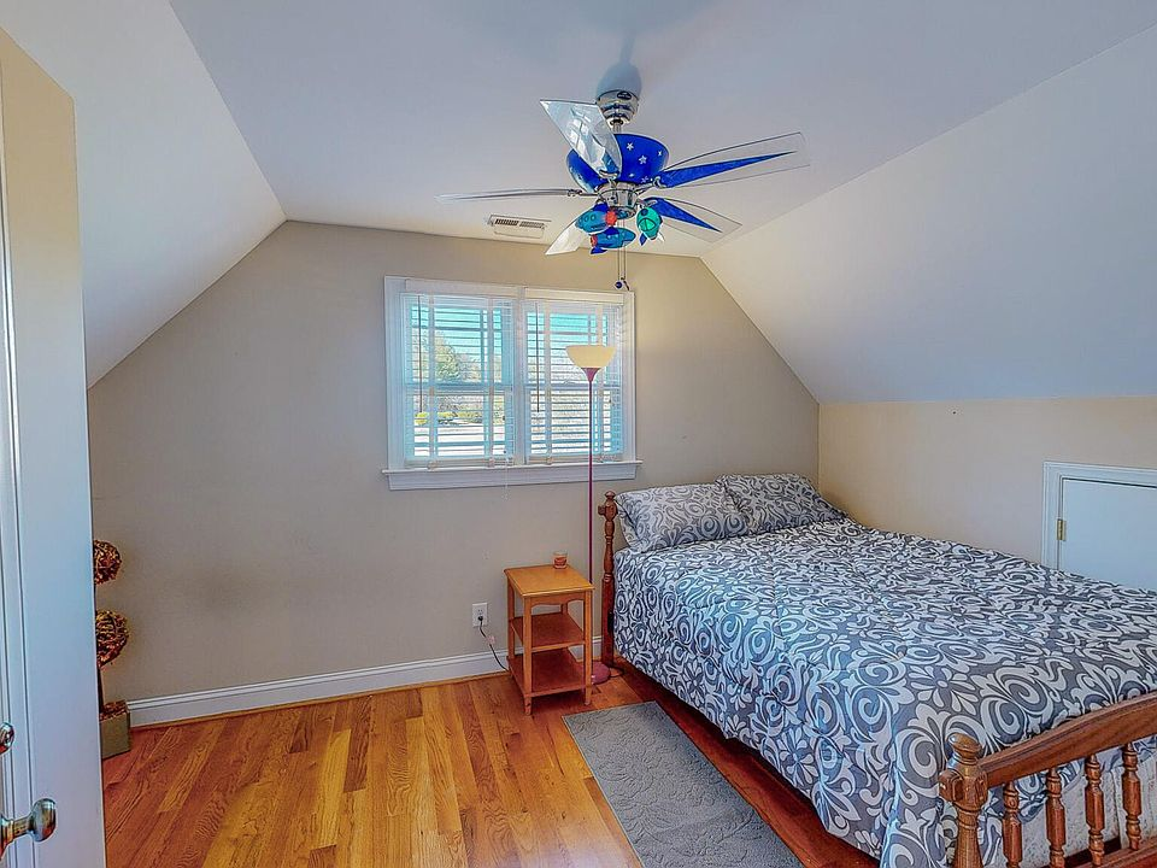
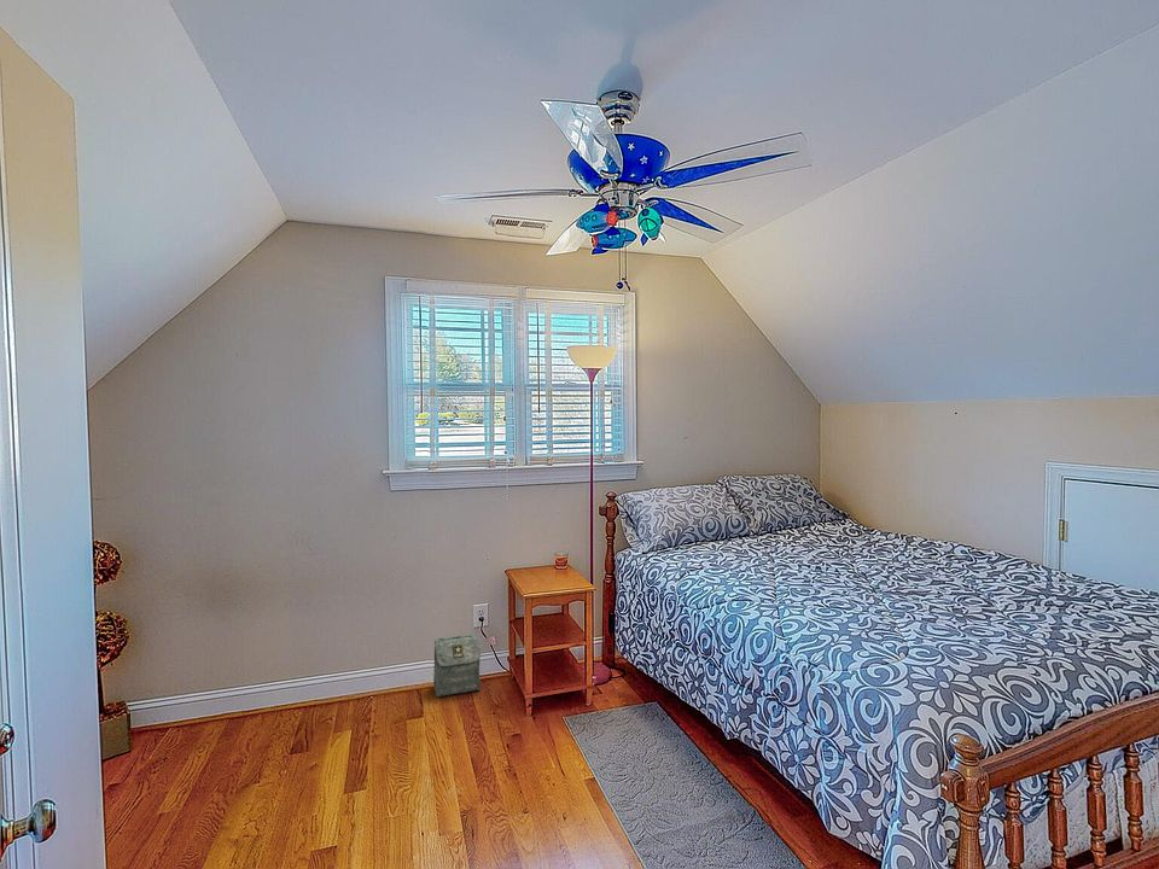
+ bag [432,632,482,699]
